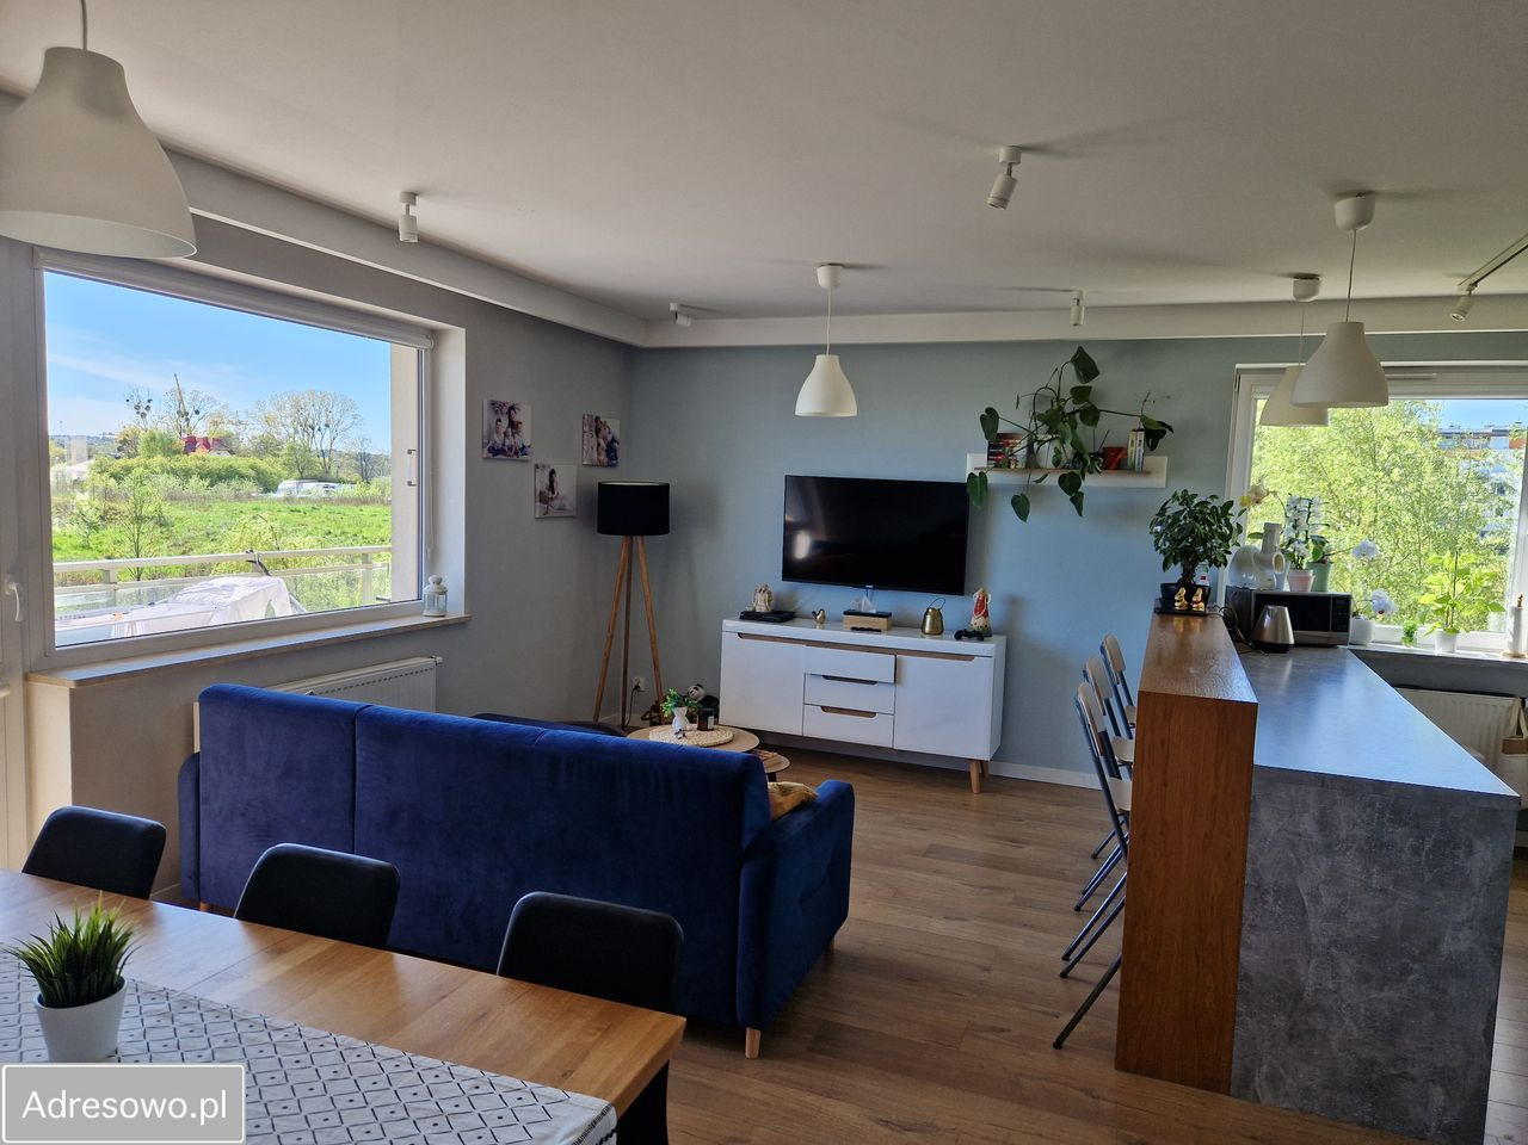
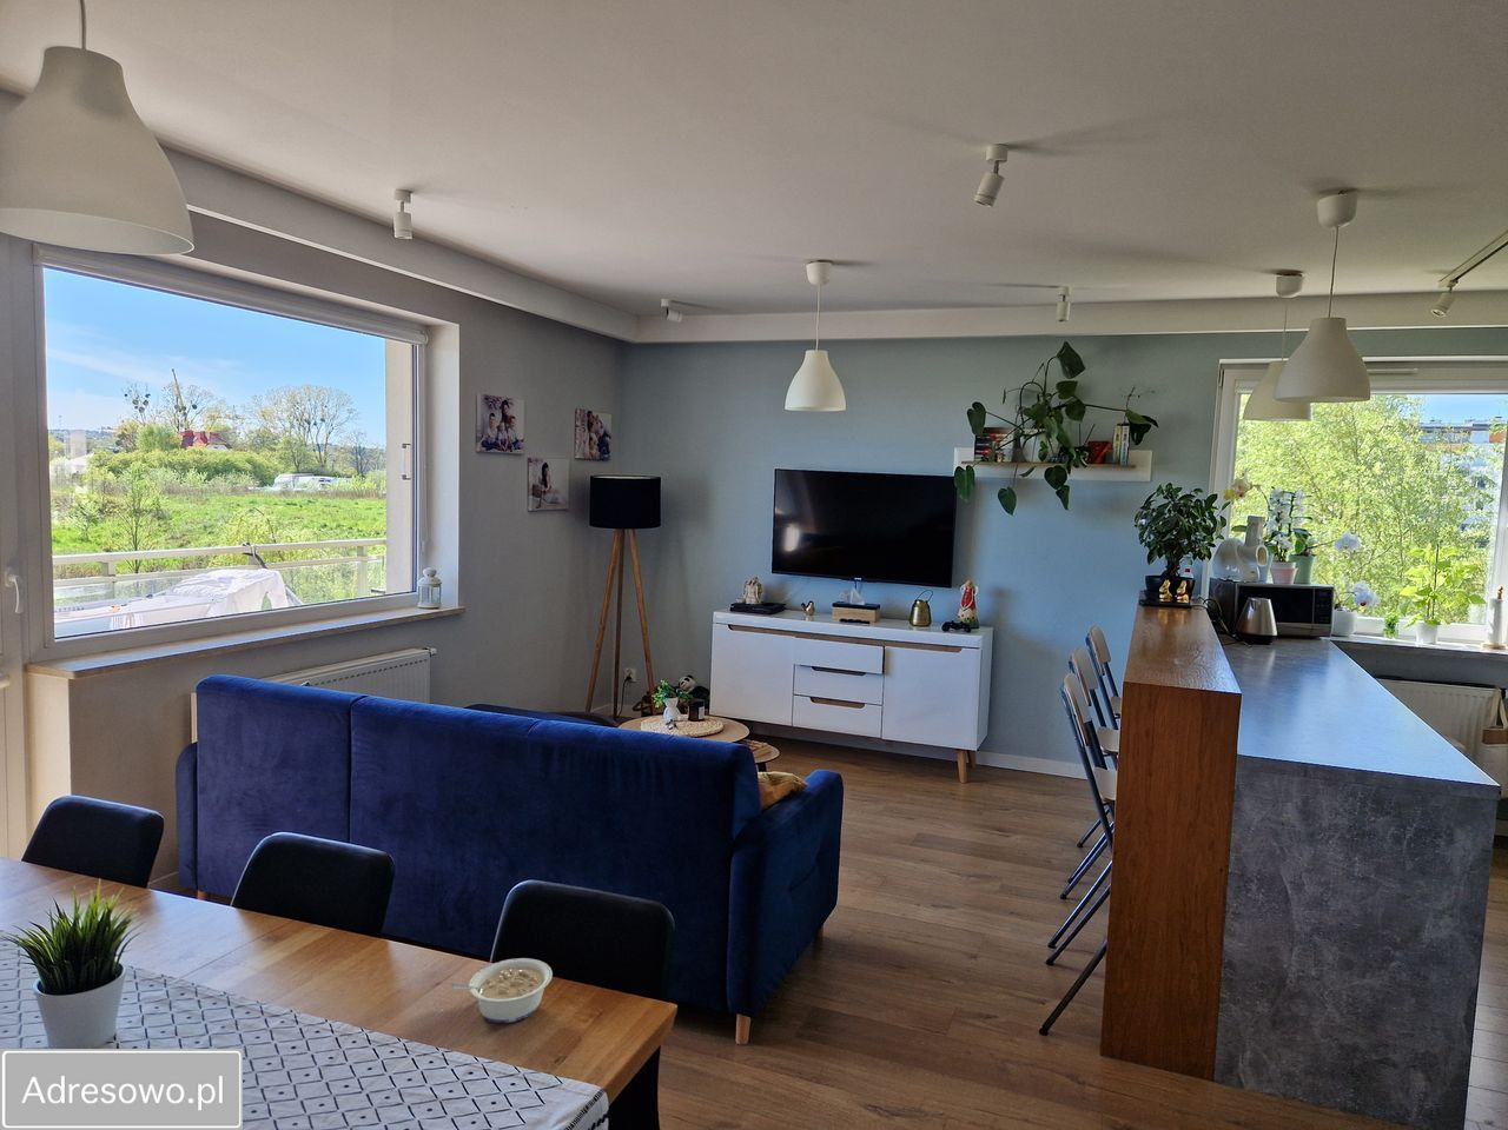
+ legume [450,957,553,1024]
